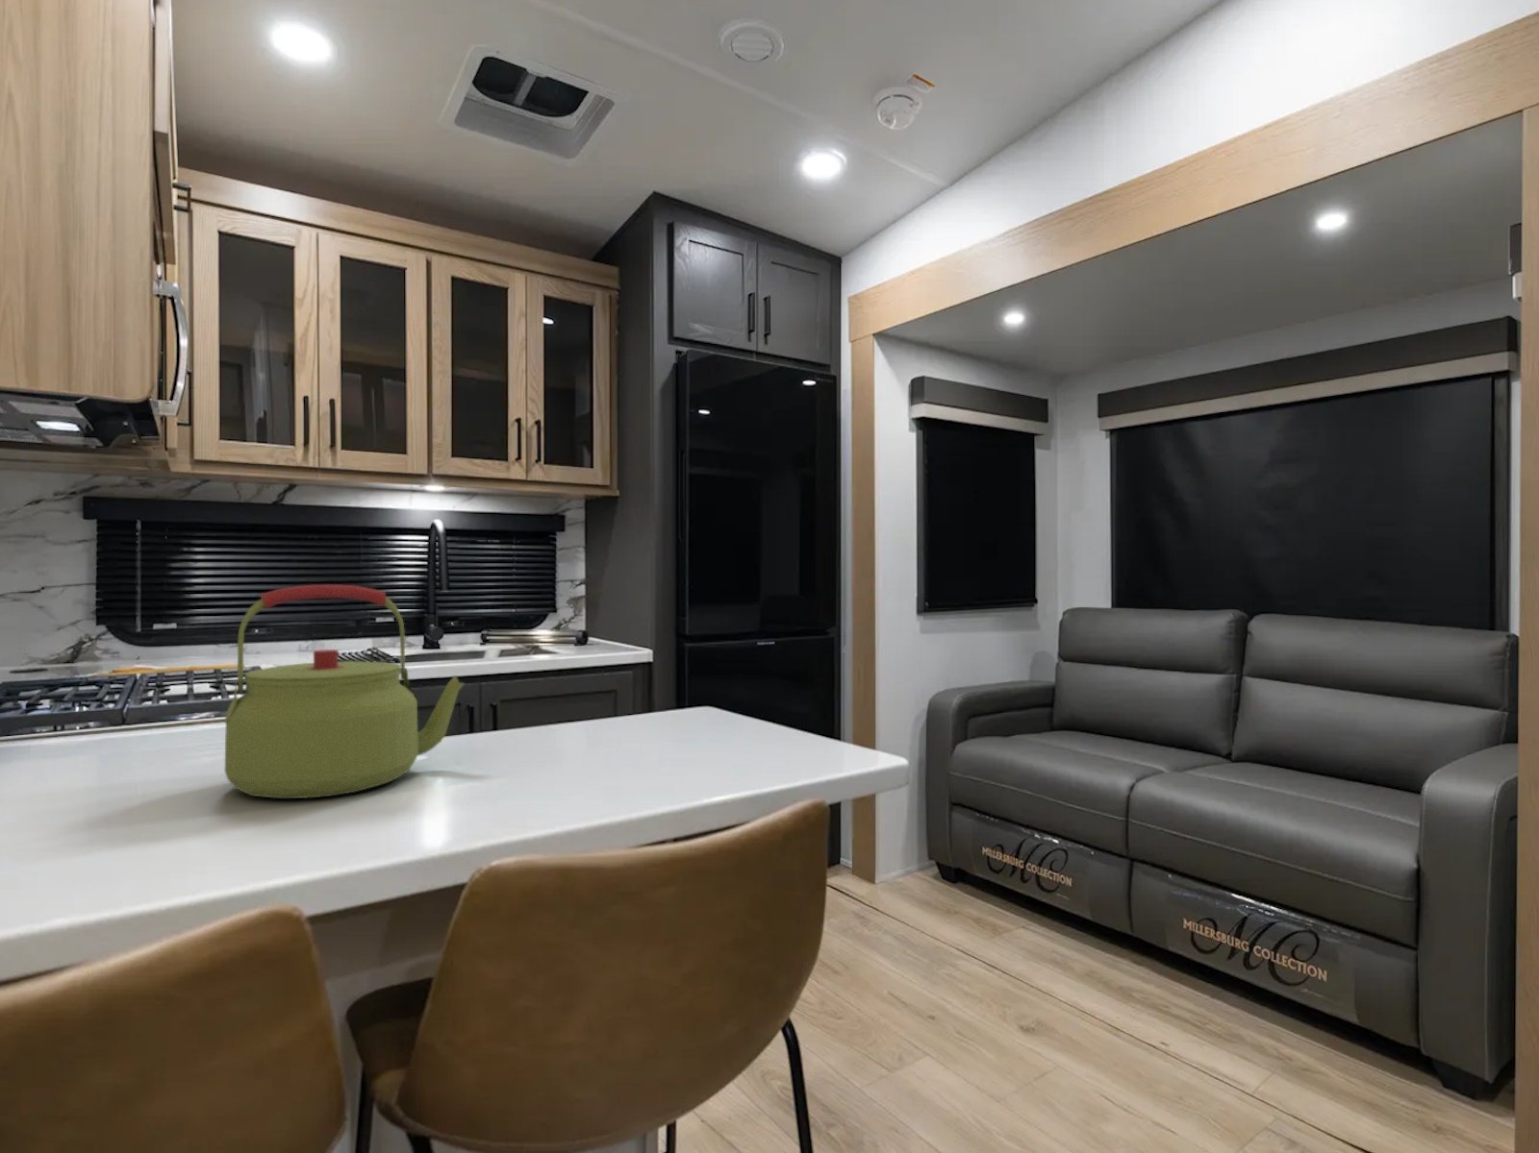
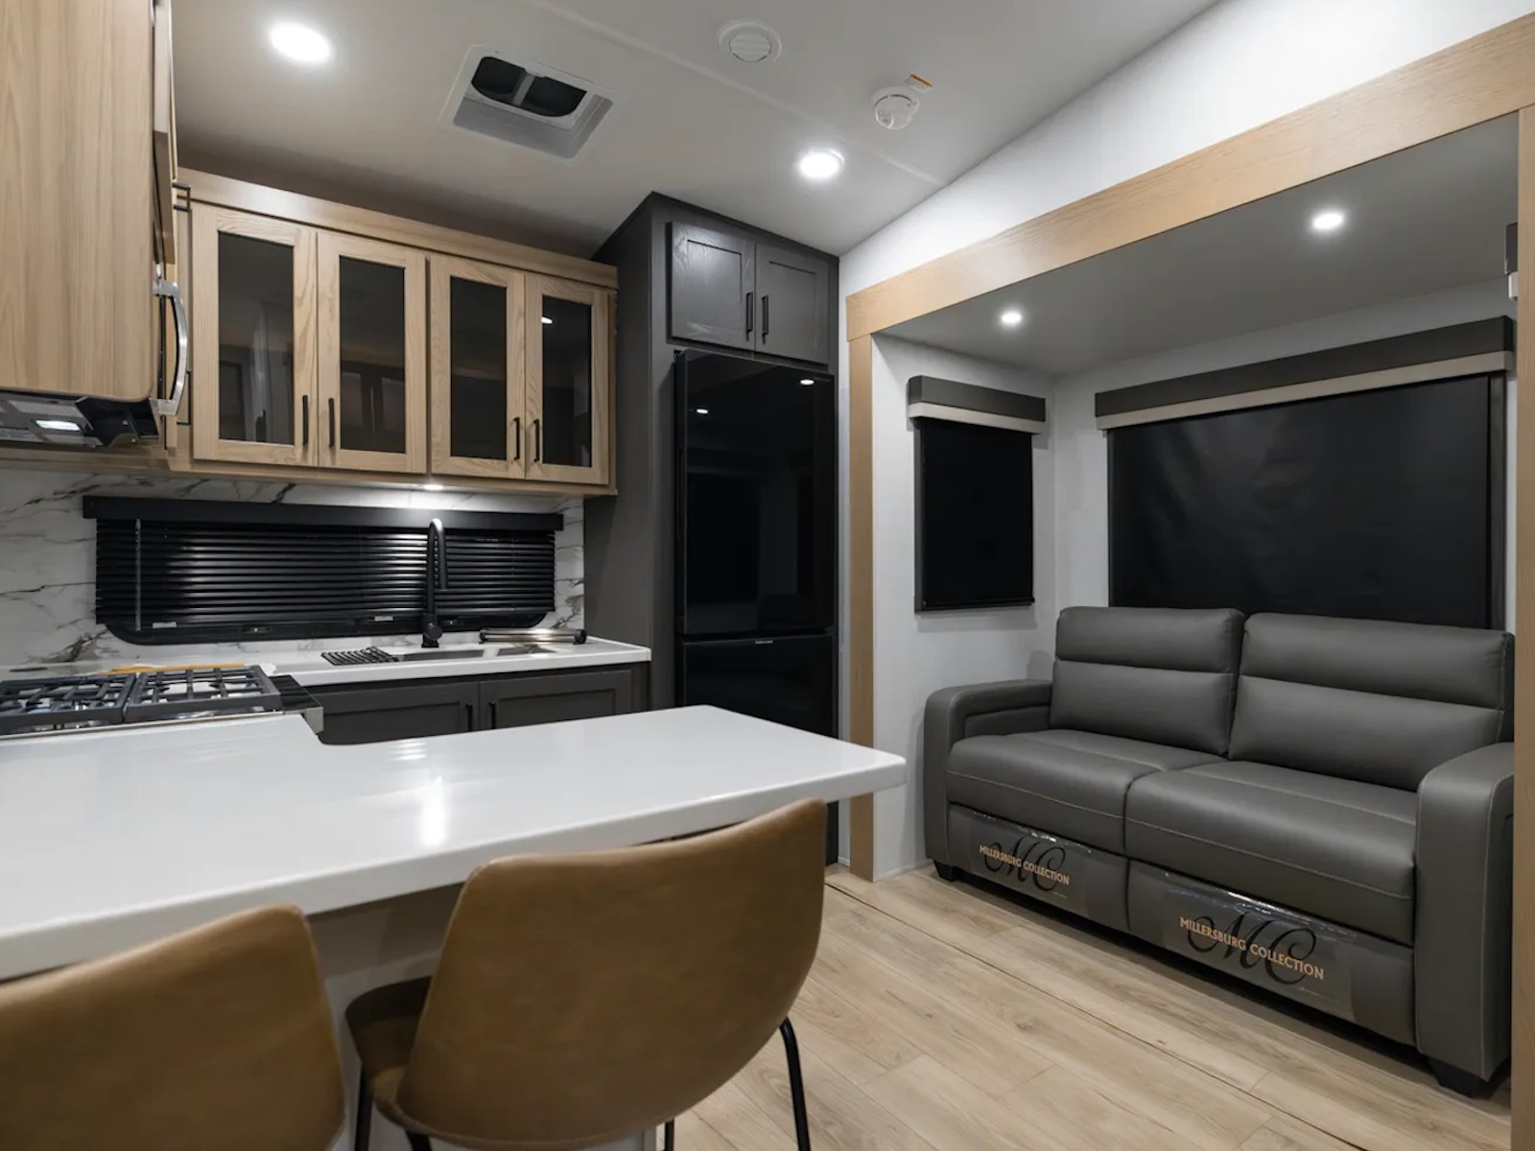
- kettle [224,584,465,799]
